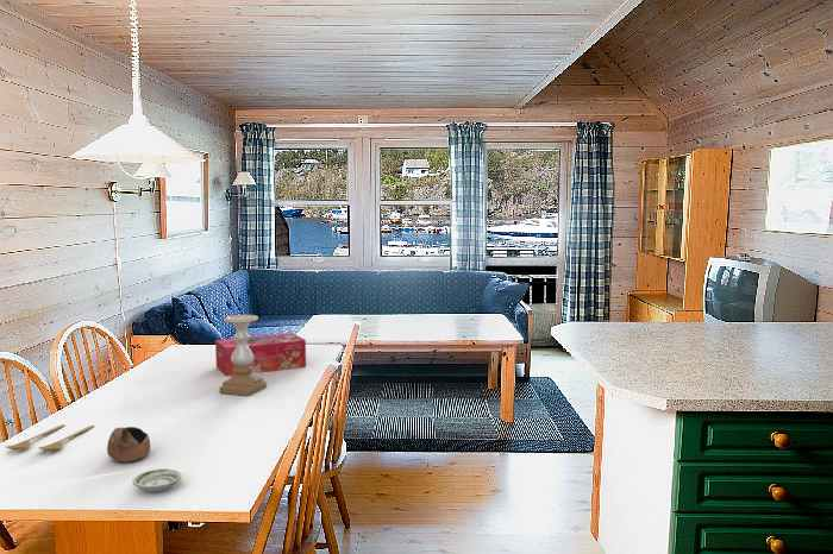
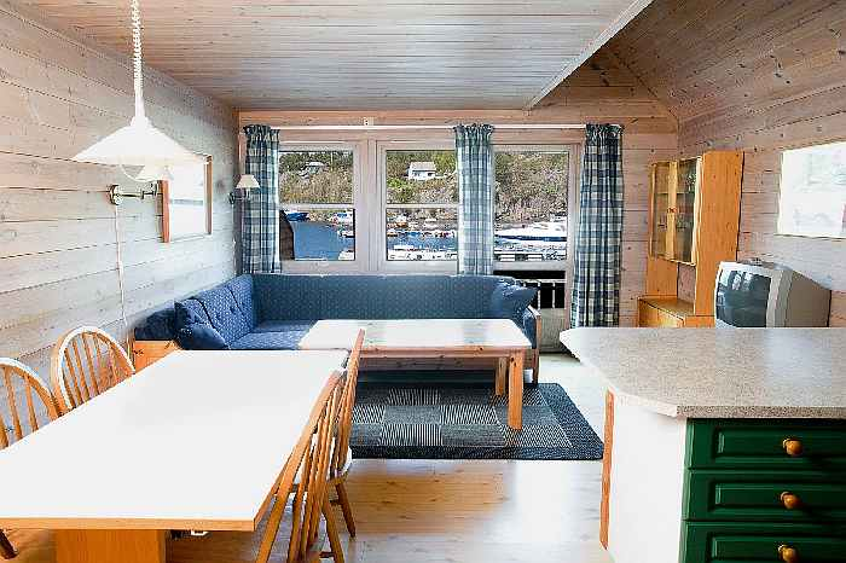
- candle holder [218,314,268,397]
- cup [106,426,151,464]
- saucer [131,467,182,493]
- spoon [5,423,95,452]
- tissue box [214,332,307,377]
